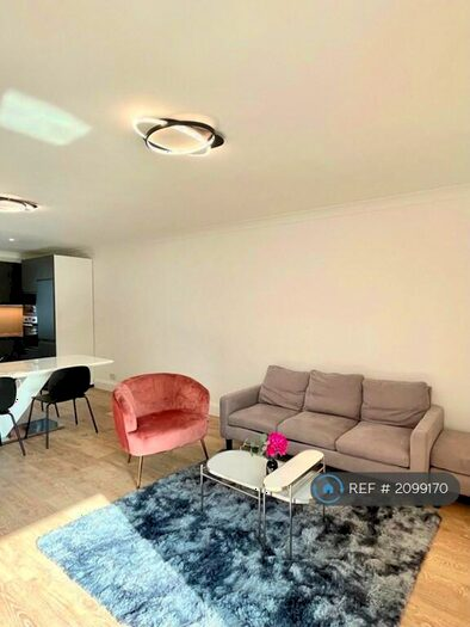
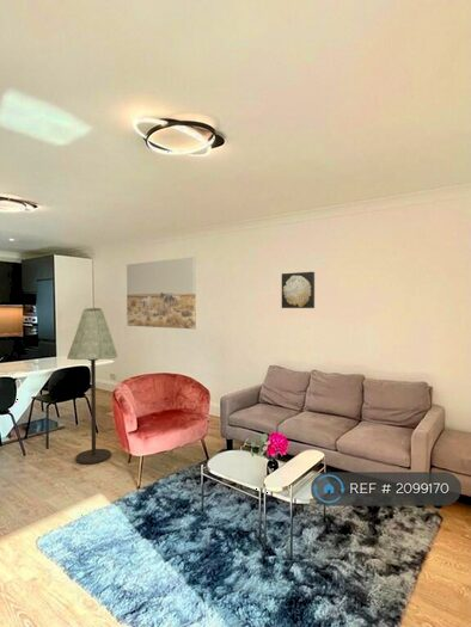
+ wall art [281,271,316,309]
+ floor lamp [66,307,118,466]
+ wall art [126,256,197,330]
